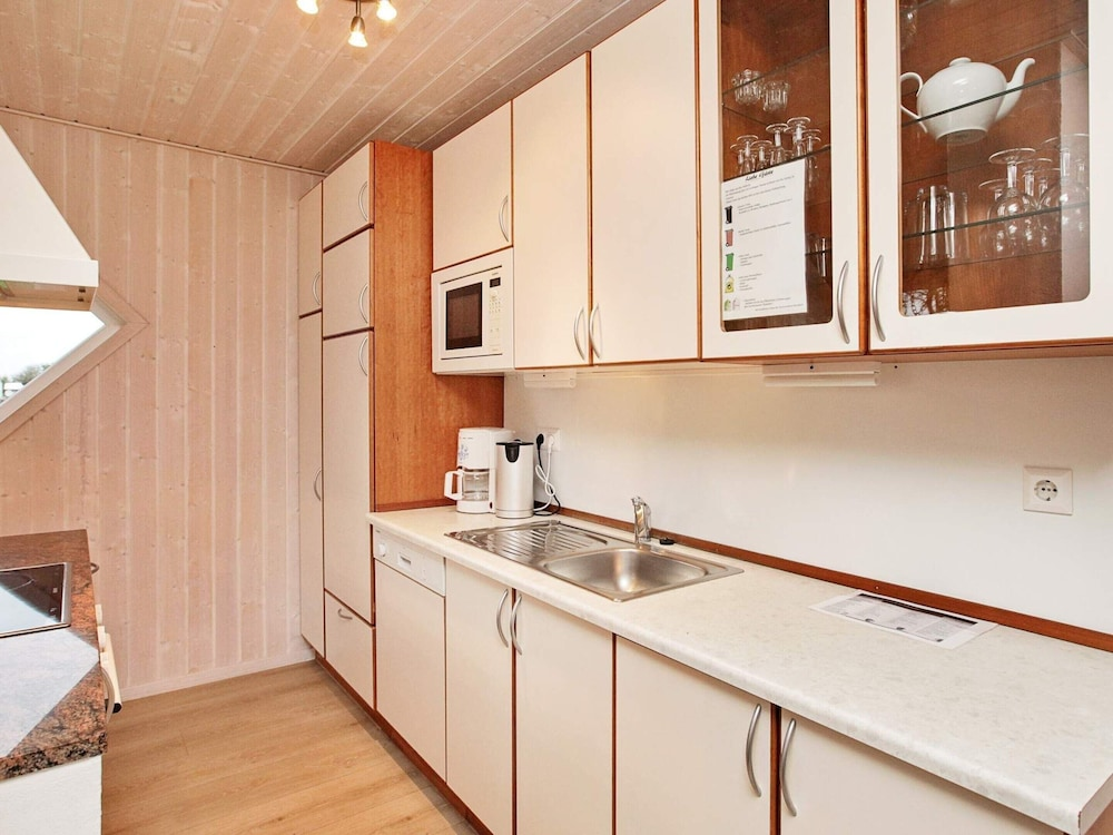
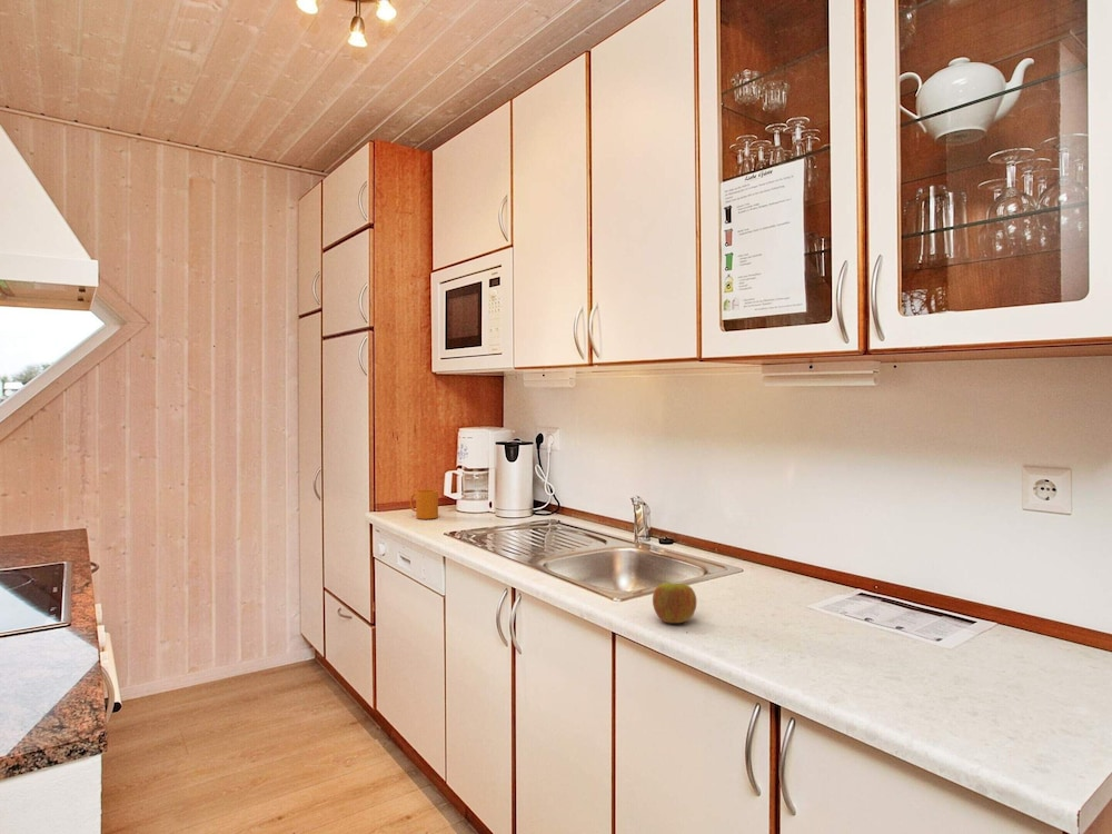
+ mug [409,488,439,520]
+ apple [652,582,697,624]
